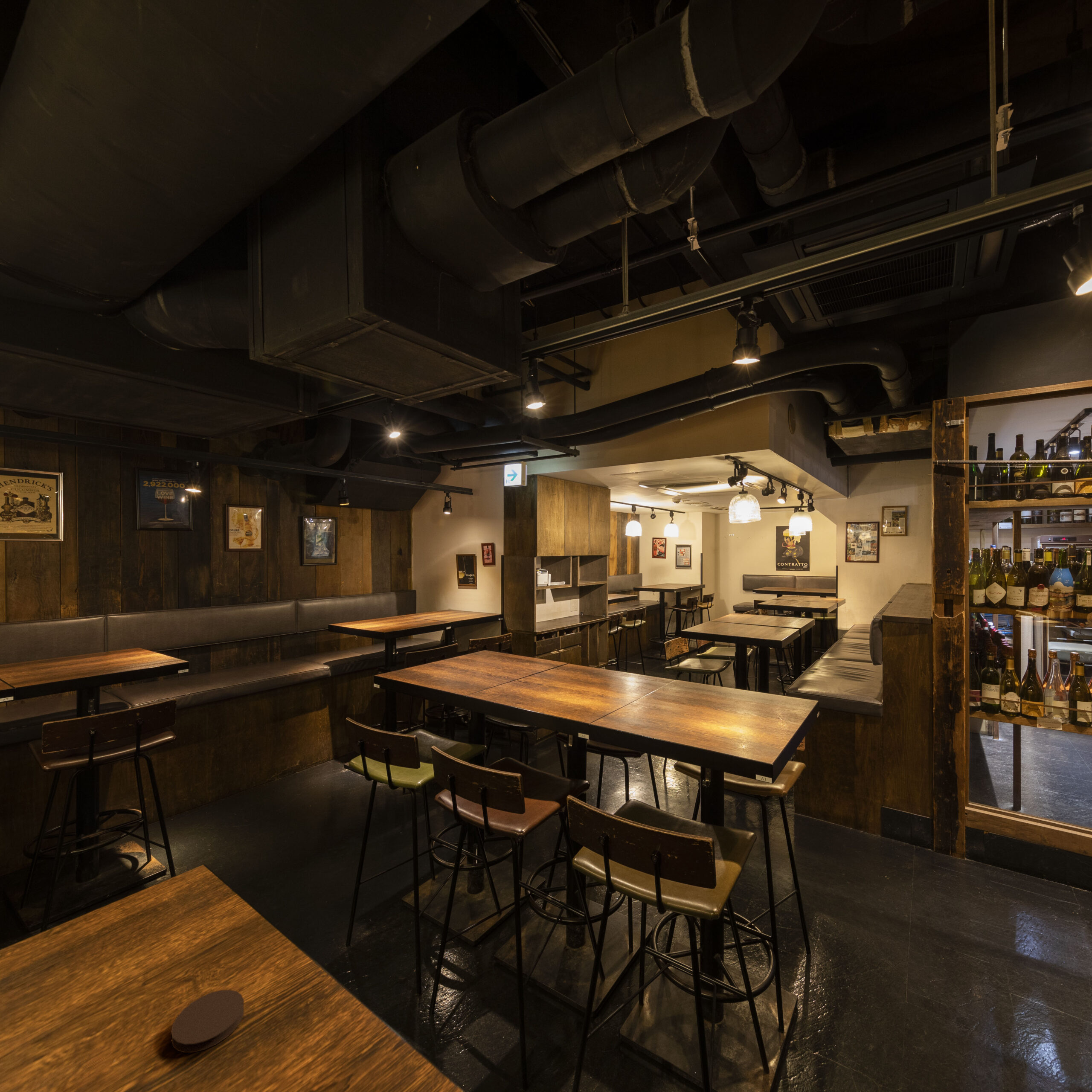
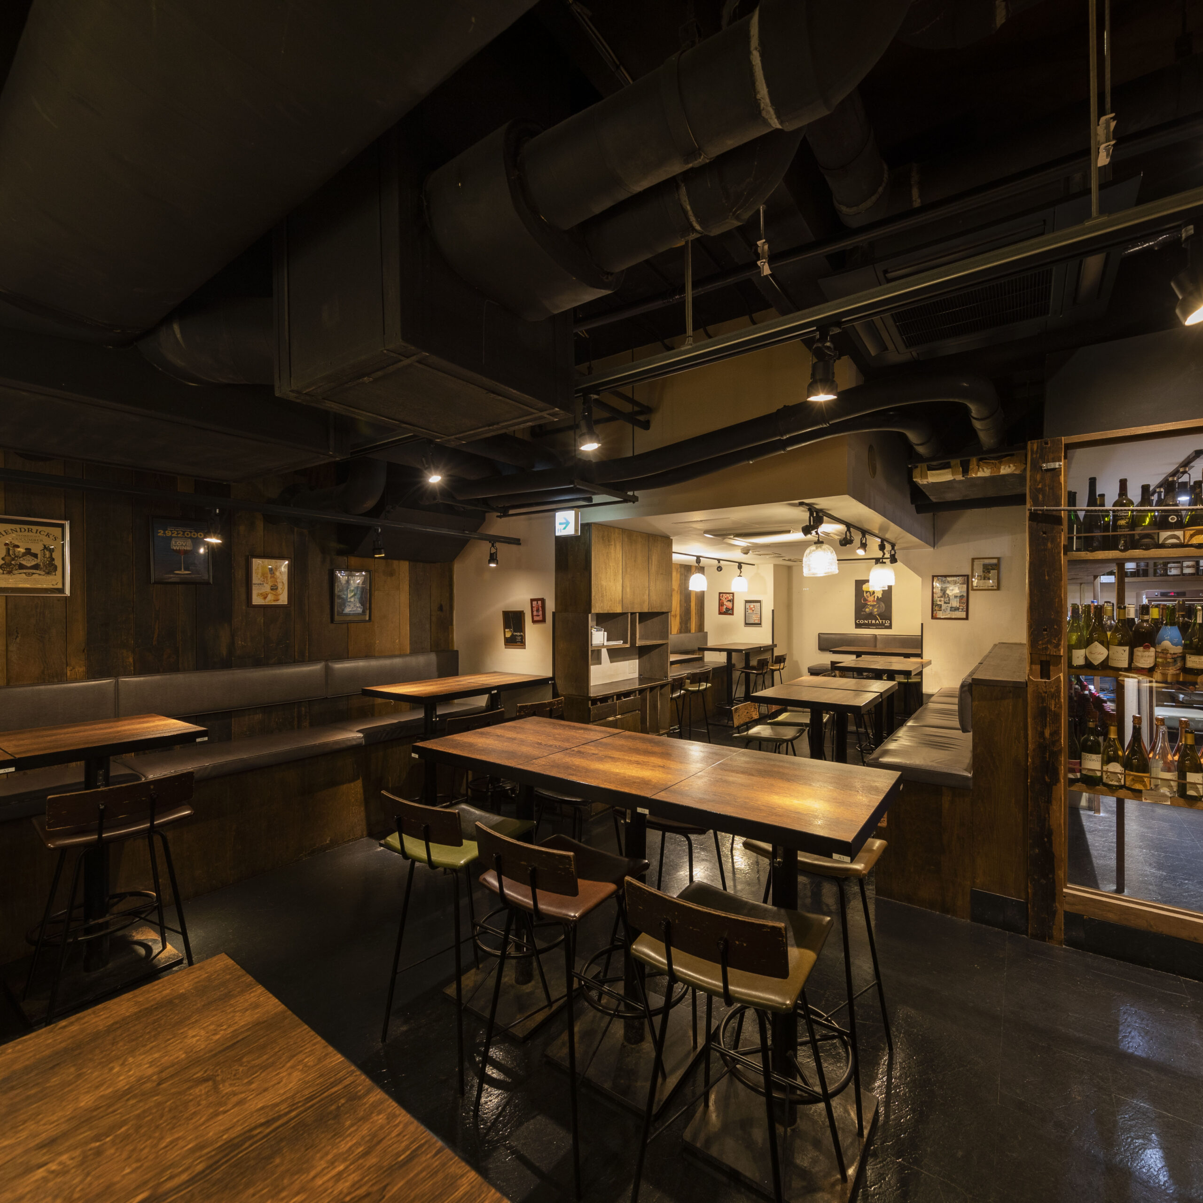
- coaster [171,989,244,1053]
